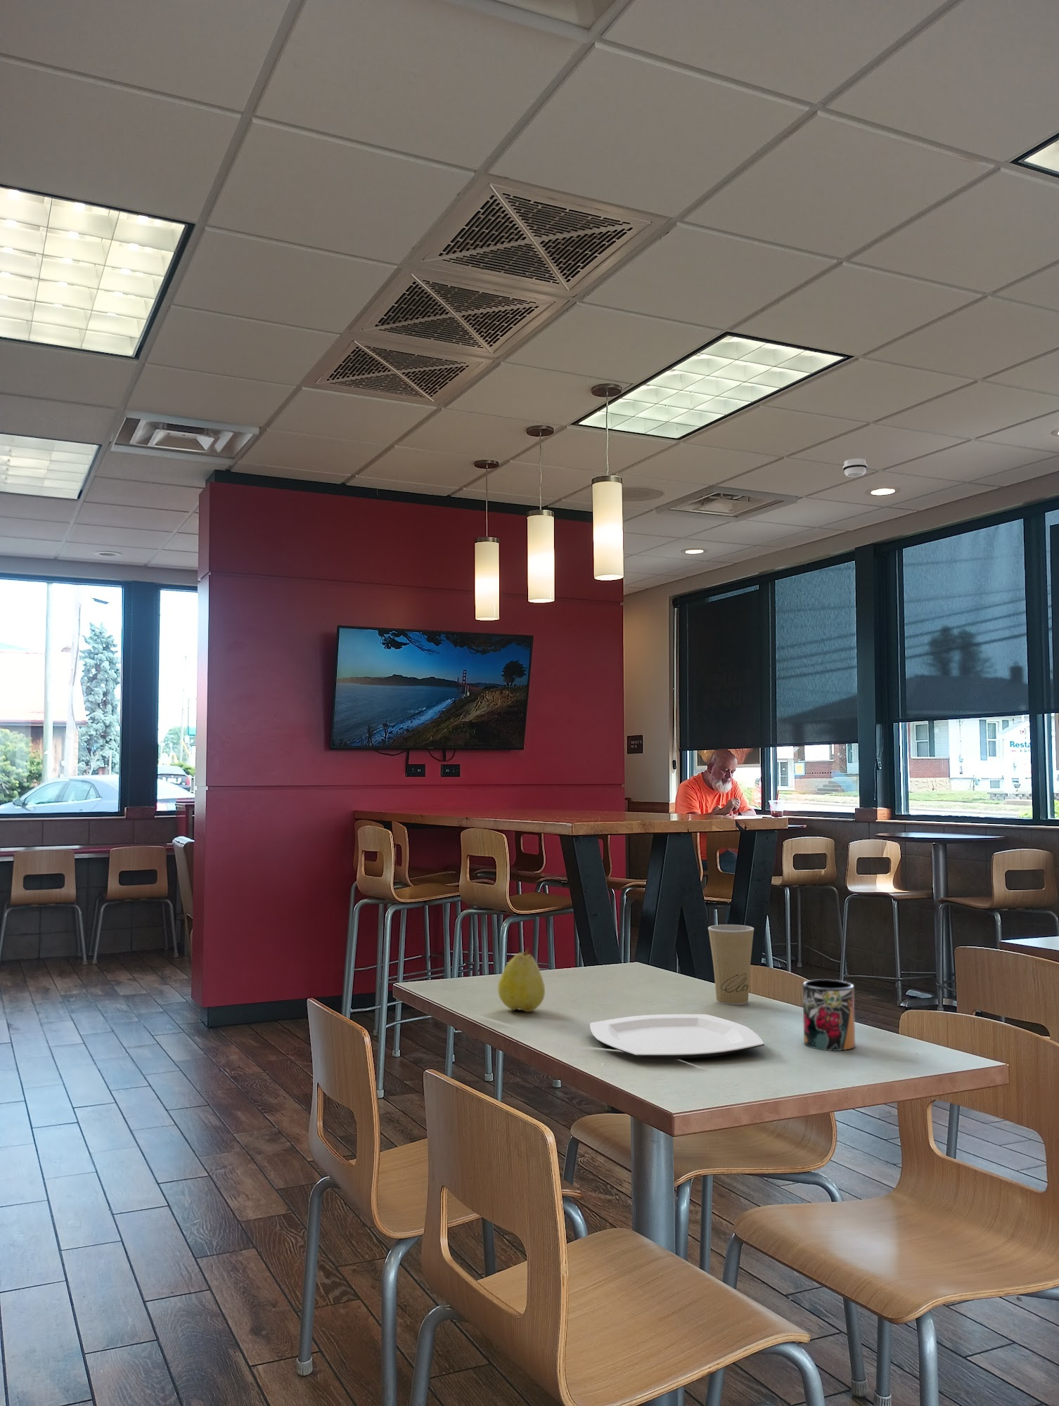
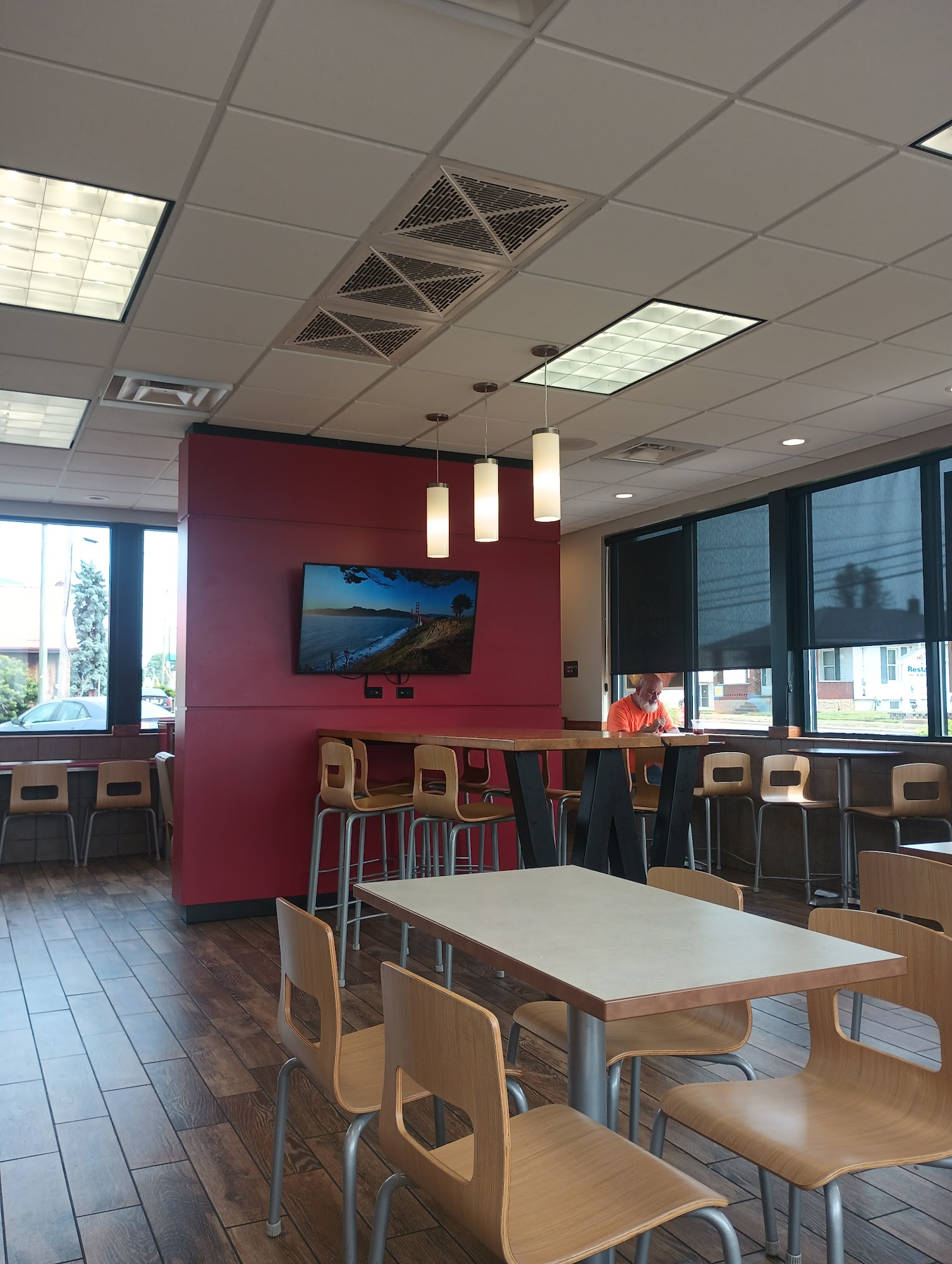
- smoke detector [842,457,868,477]
- plate [590,1013,765,1060]
- mug [802,979,855,1051]
- fruit [497,947,546,1013]
- paper cup [707,923,754,1006]
